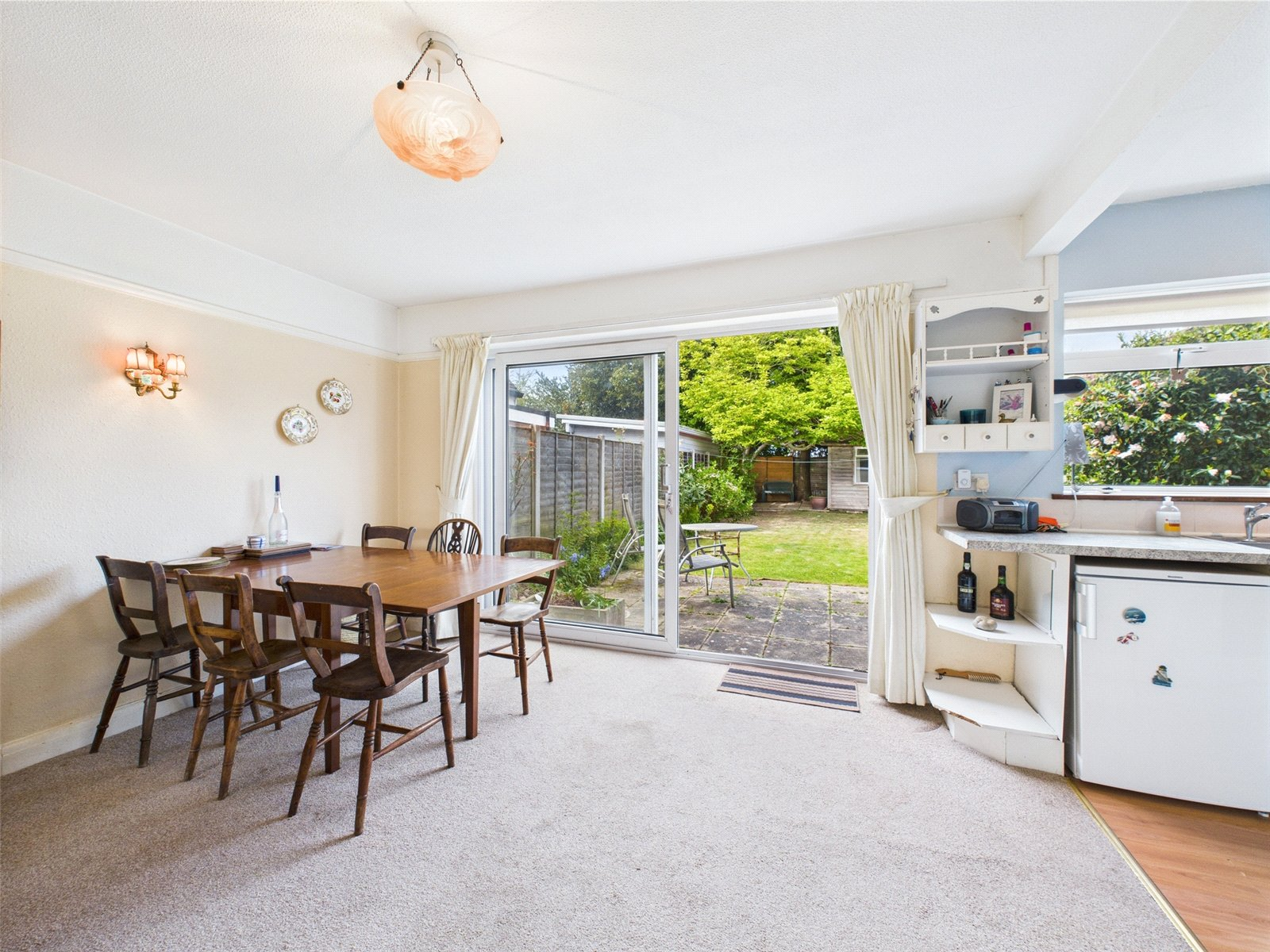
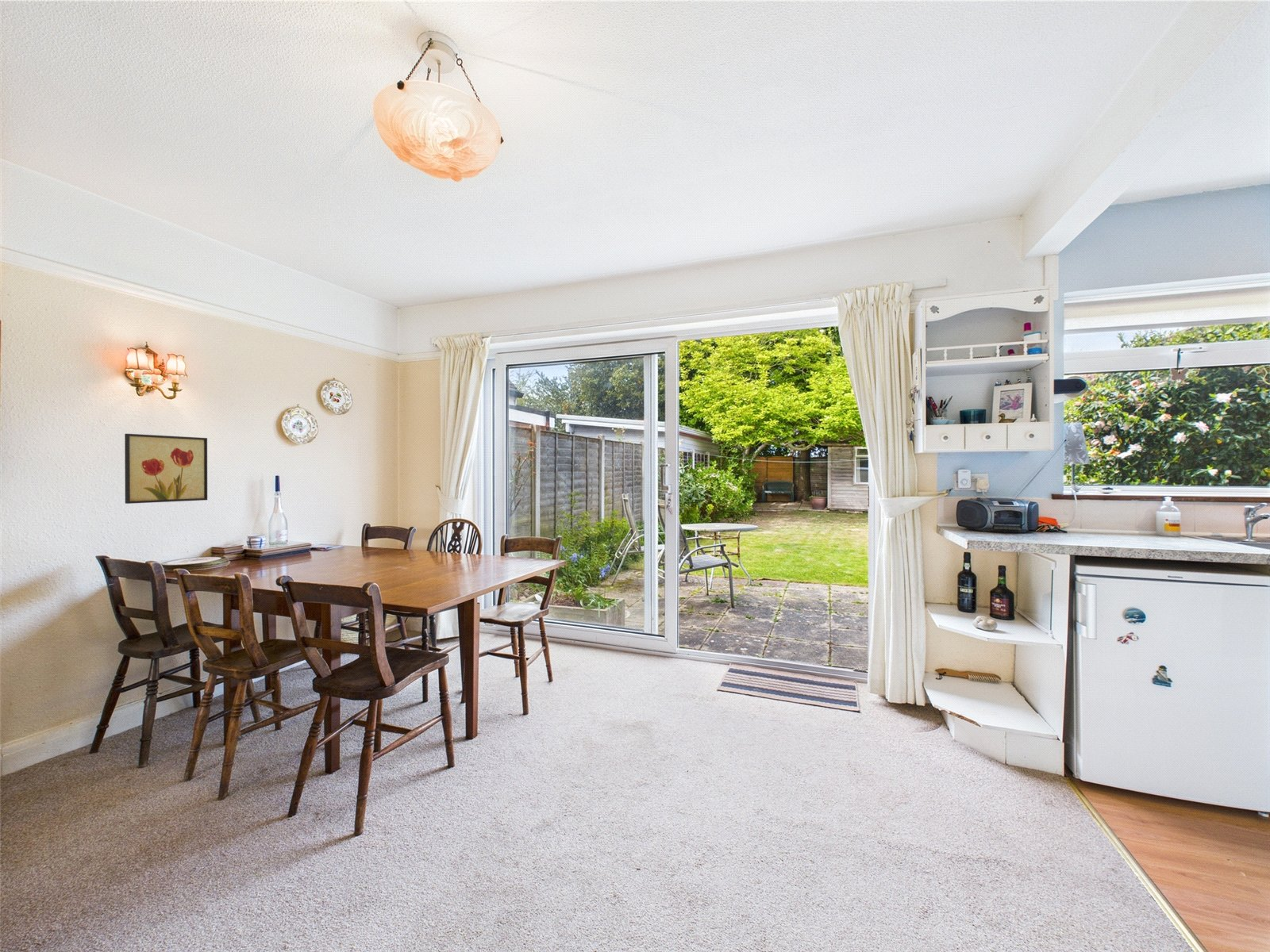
+ wall art [124,433,208,505]
